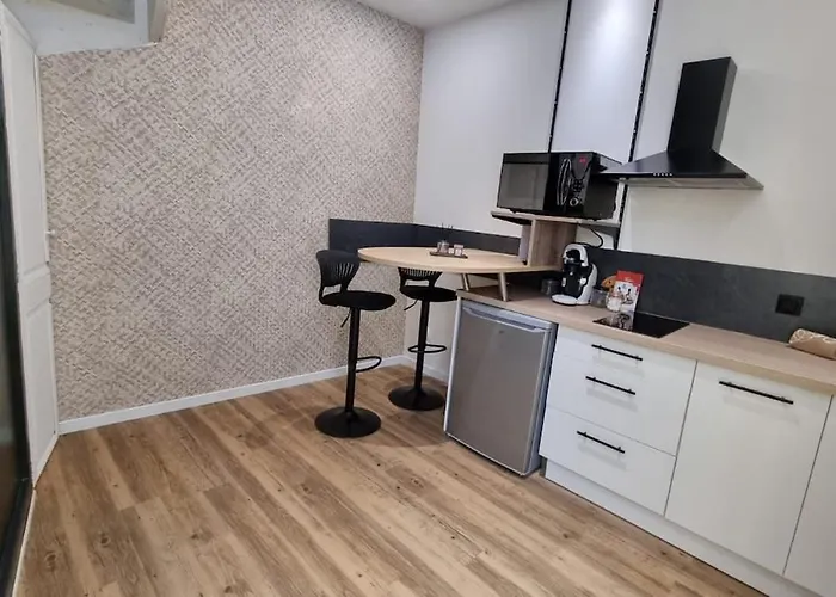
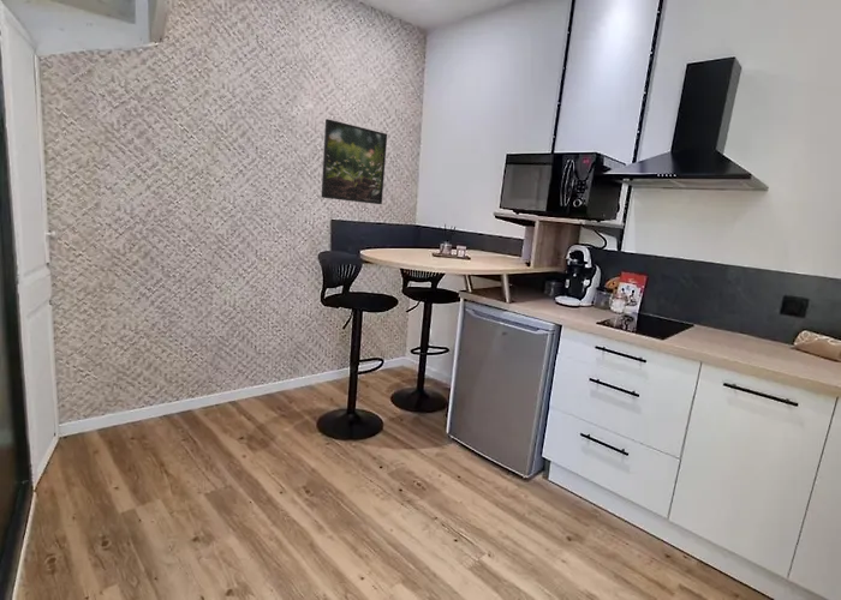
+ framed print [321,118,388,205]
